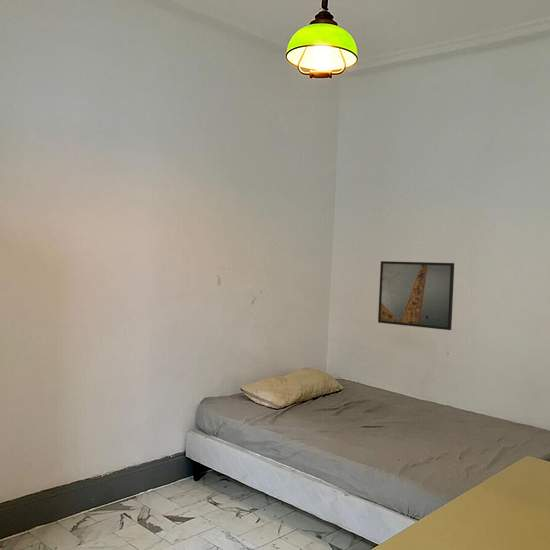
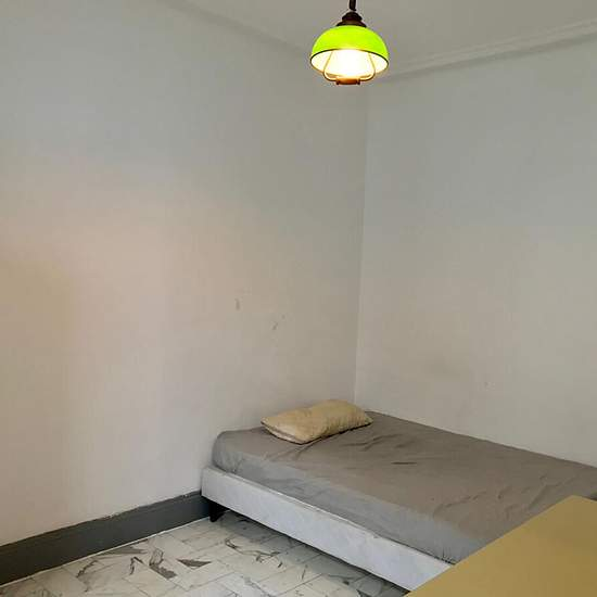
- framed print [377,260,455,331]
